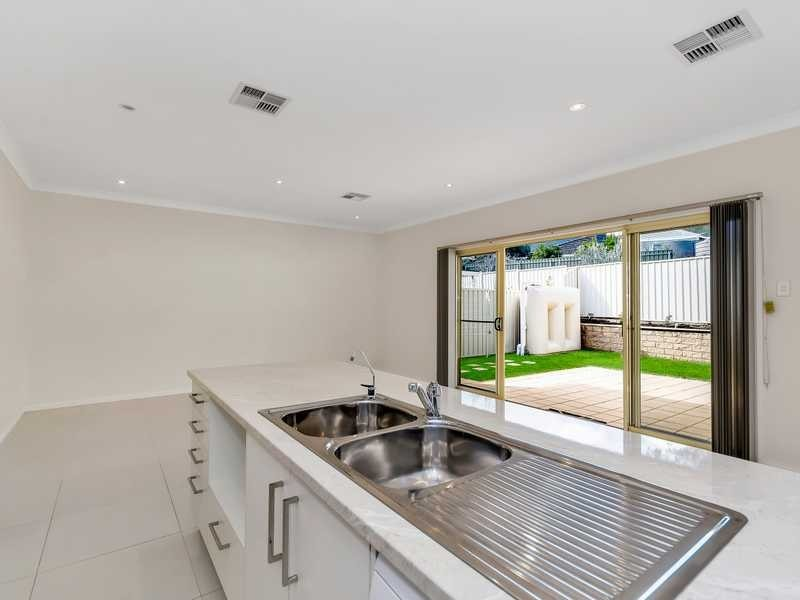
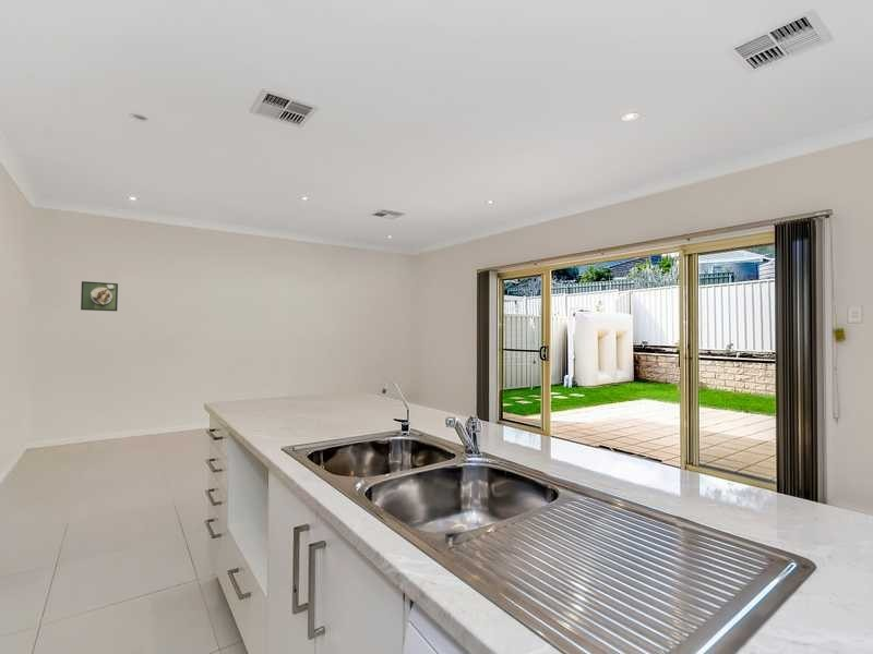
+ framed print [80,280,119,312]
